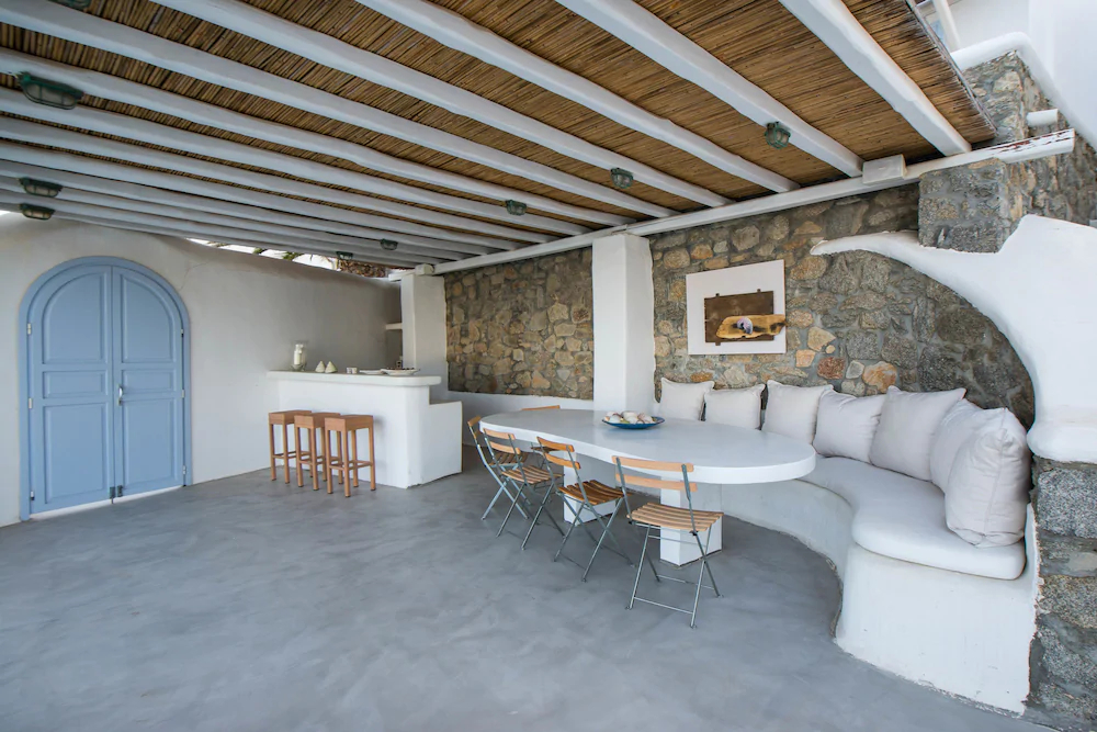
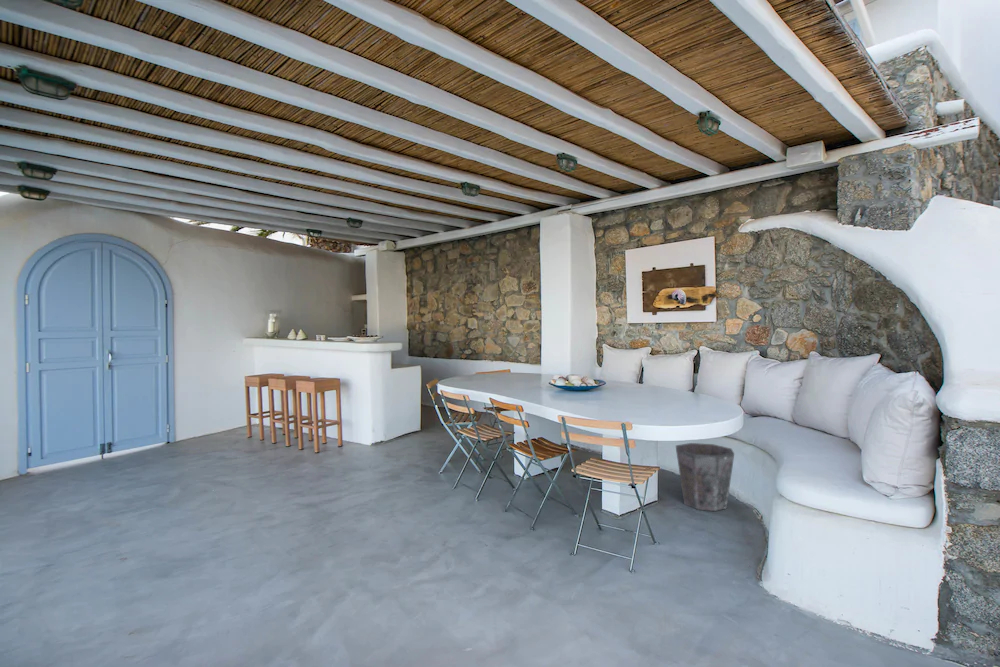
+ waste bin [675,442,735,512]
